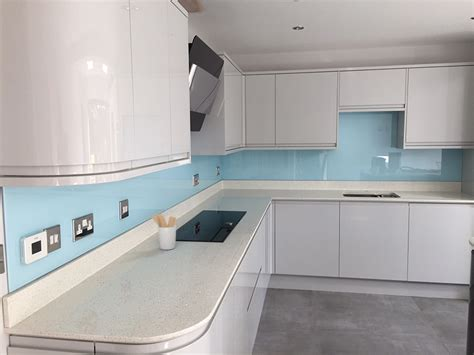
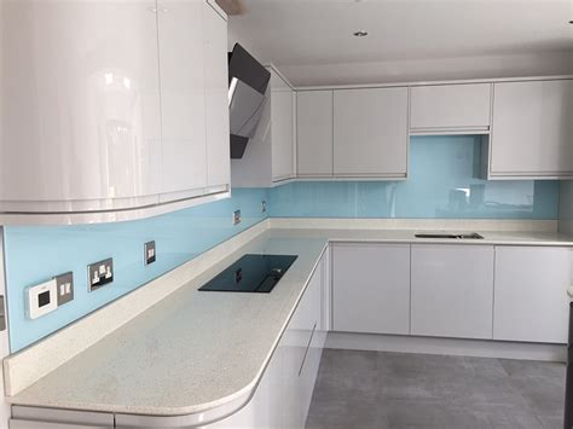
- utensil holder [150,213,177,251]
